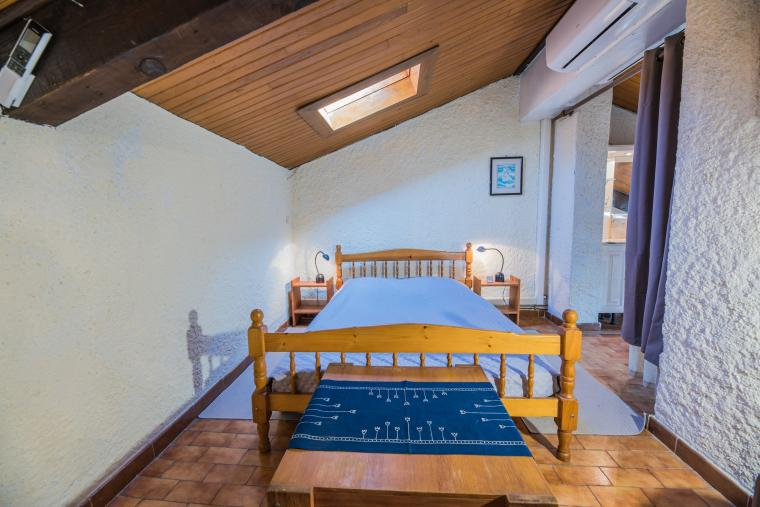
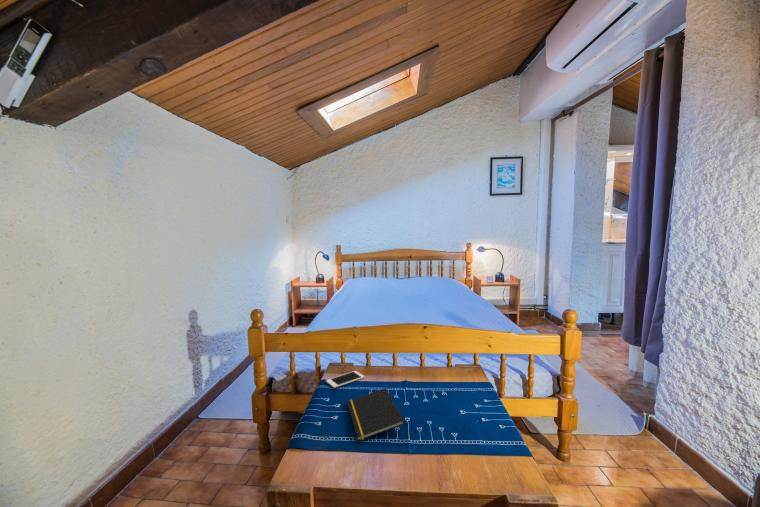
+ notepad [346,388,406,442]
+ cell phone [325,370,365,389]
